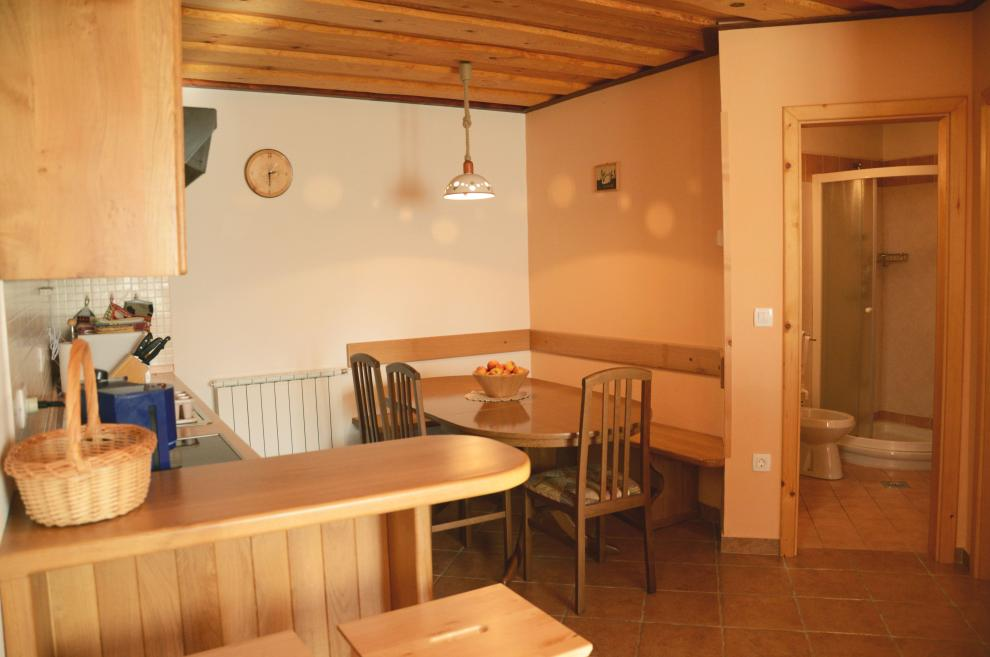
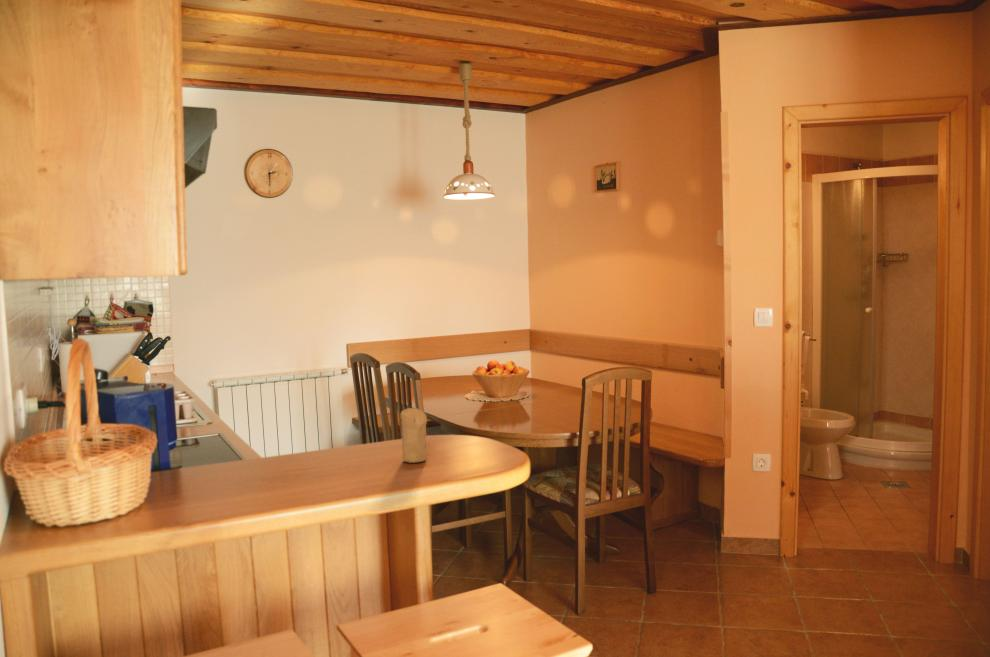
+ candle [399,407,428,464]
